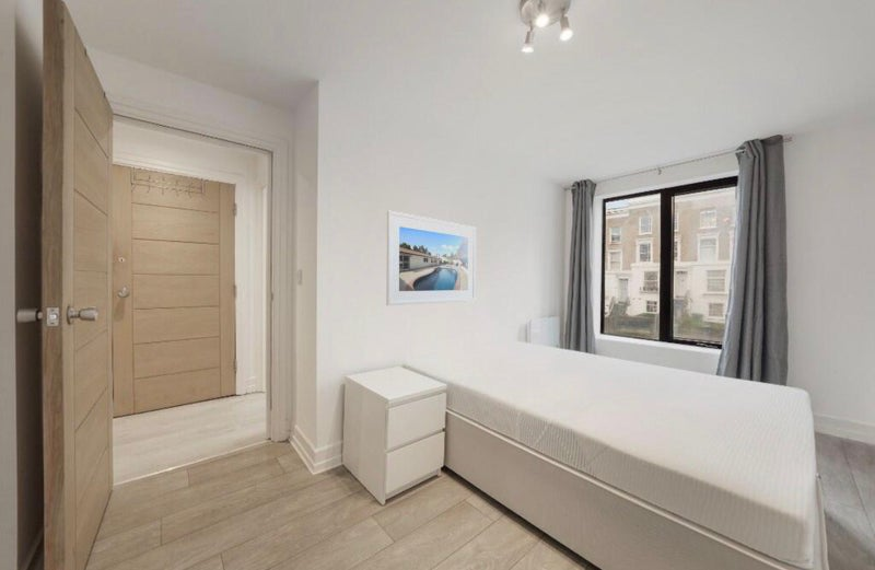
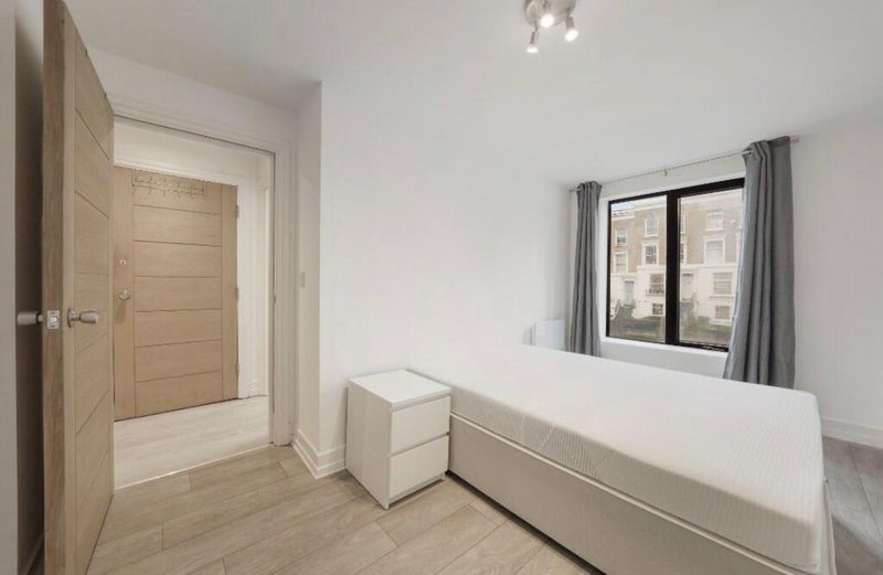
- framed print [385,210,477,306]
